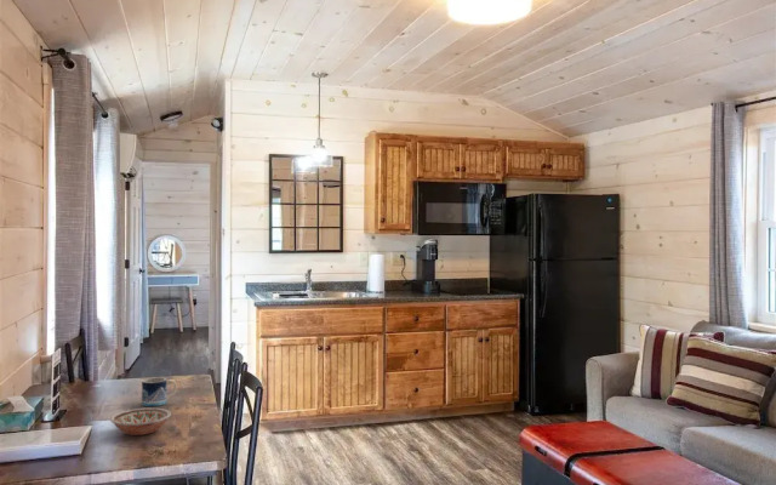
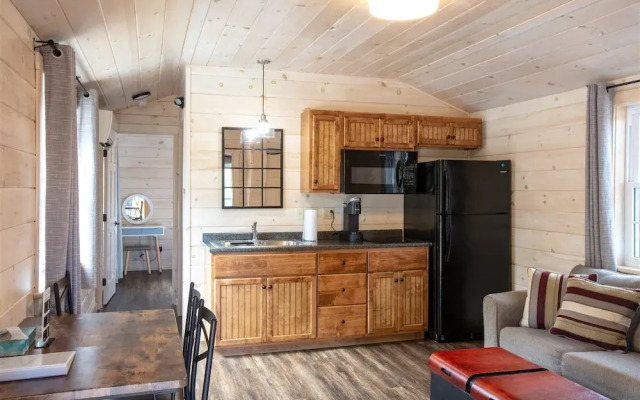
- bowl [109,407,172,436]
- mug [141,376,178,407]
